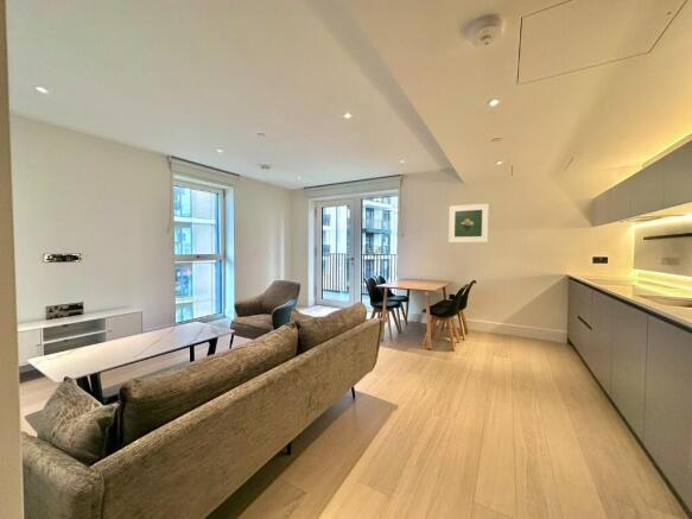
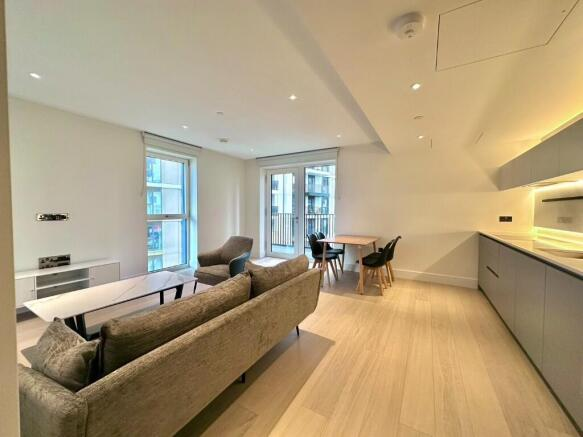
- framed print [447,202,490,243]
